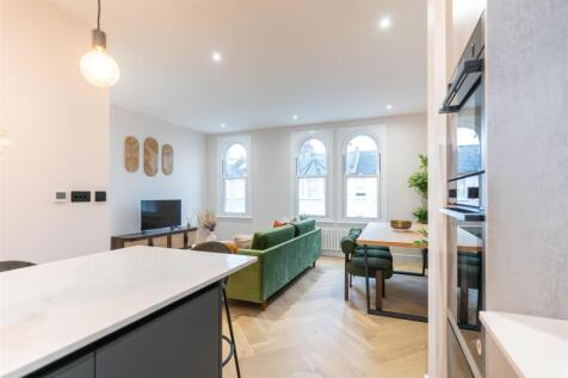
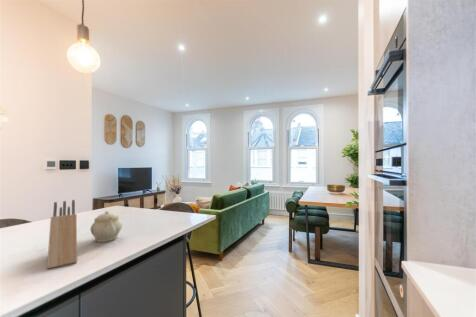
+ knife block [46,199,78,270]
+ teapot [89,210,123,243]
